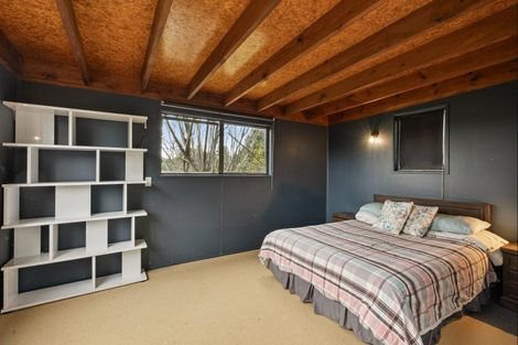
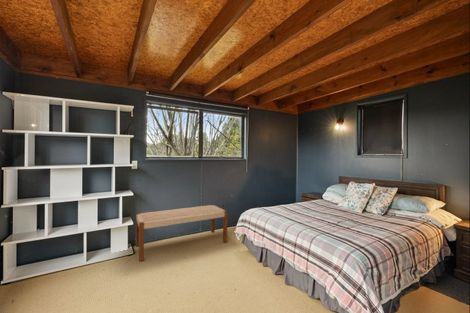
+ bench [135,204,228,262]
